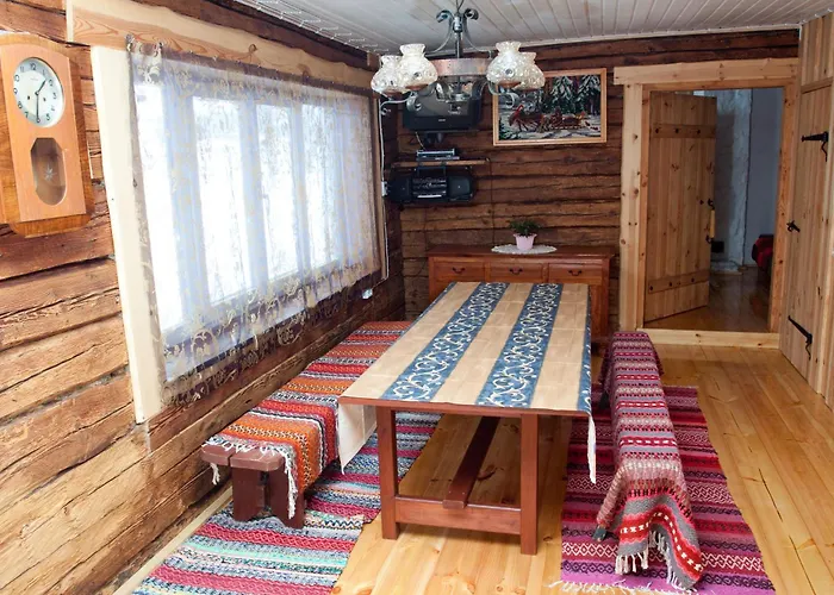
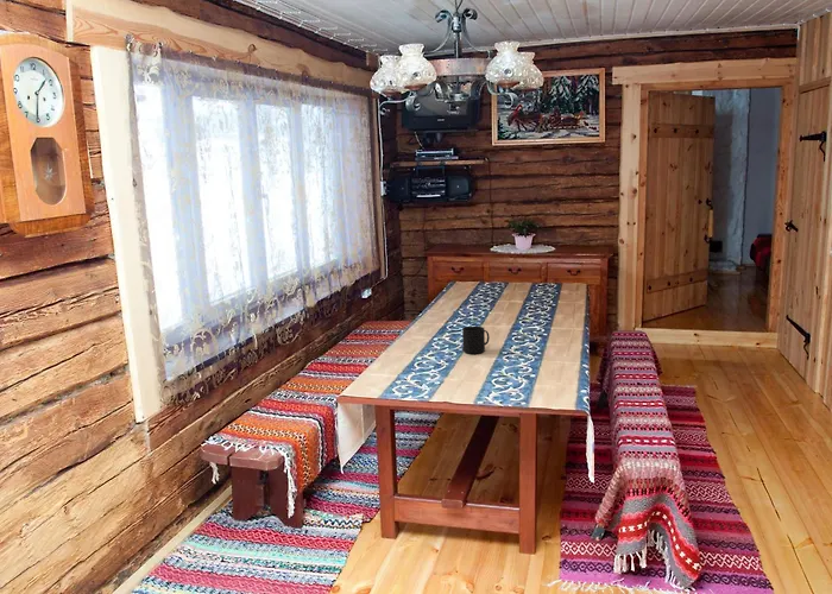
+ mug [461,326,491,355]
